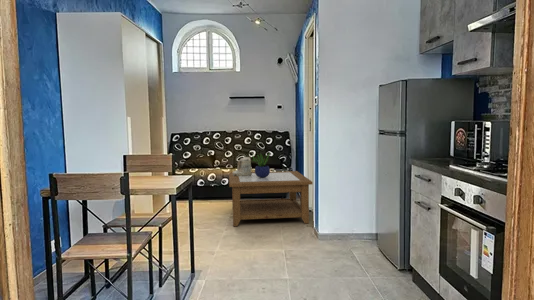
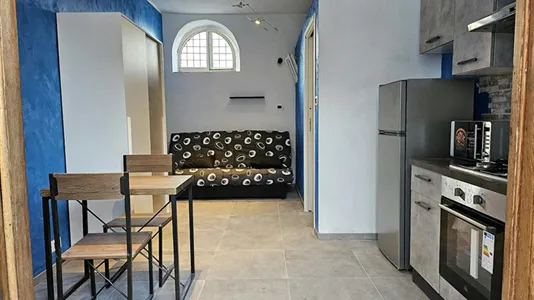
- decorative box [232,154,252,176]
- coffee table [228,170,314,227]
- potted plant [251,152,271,178]
